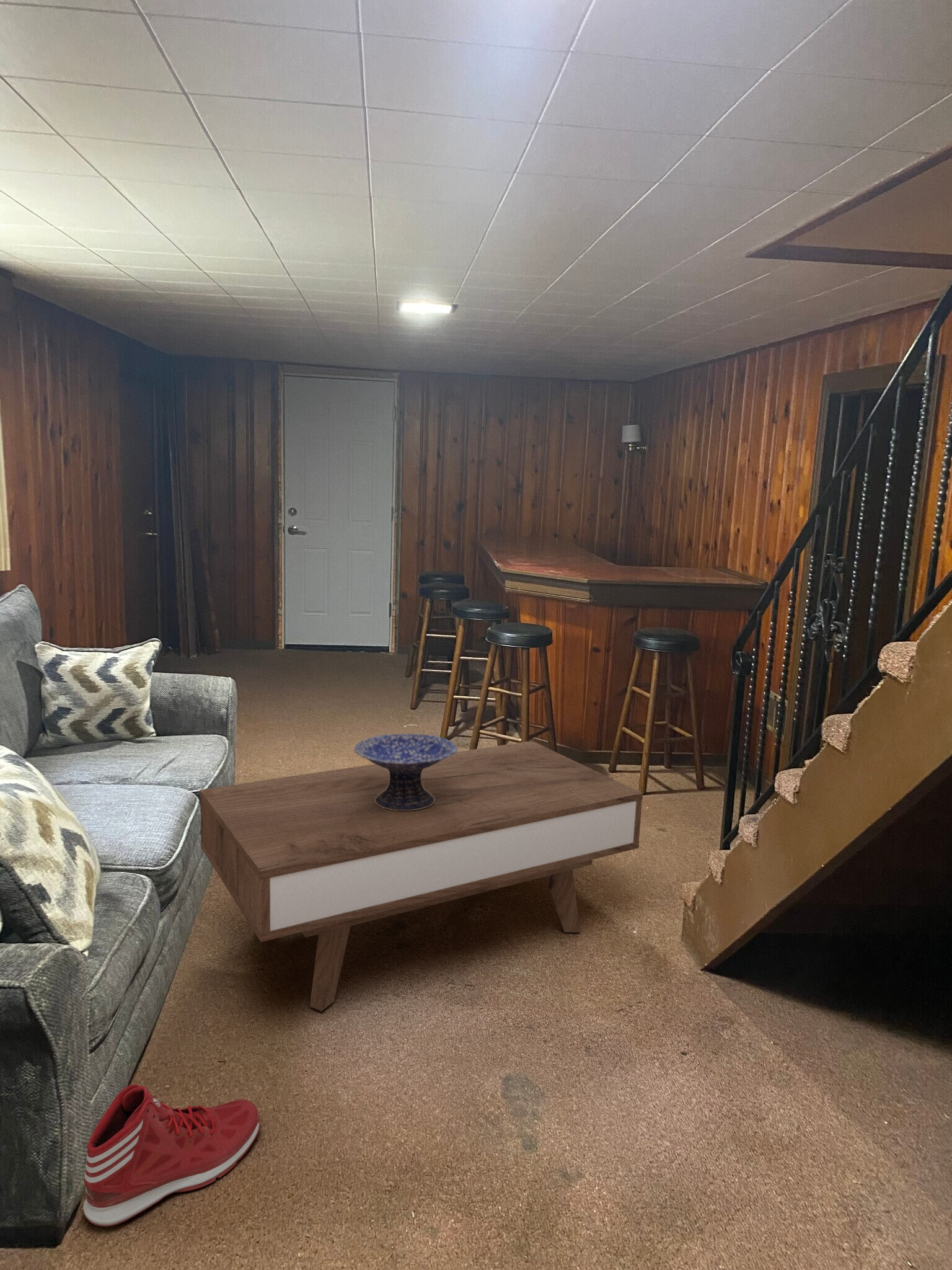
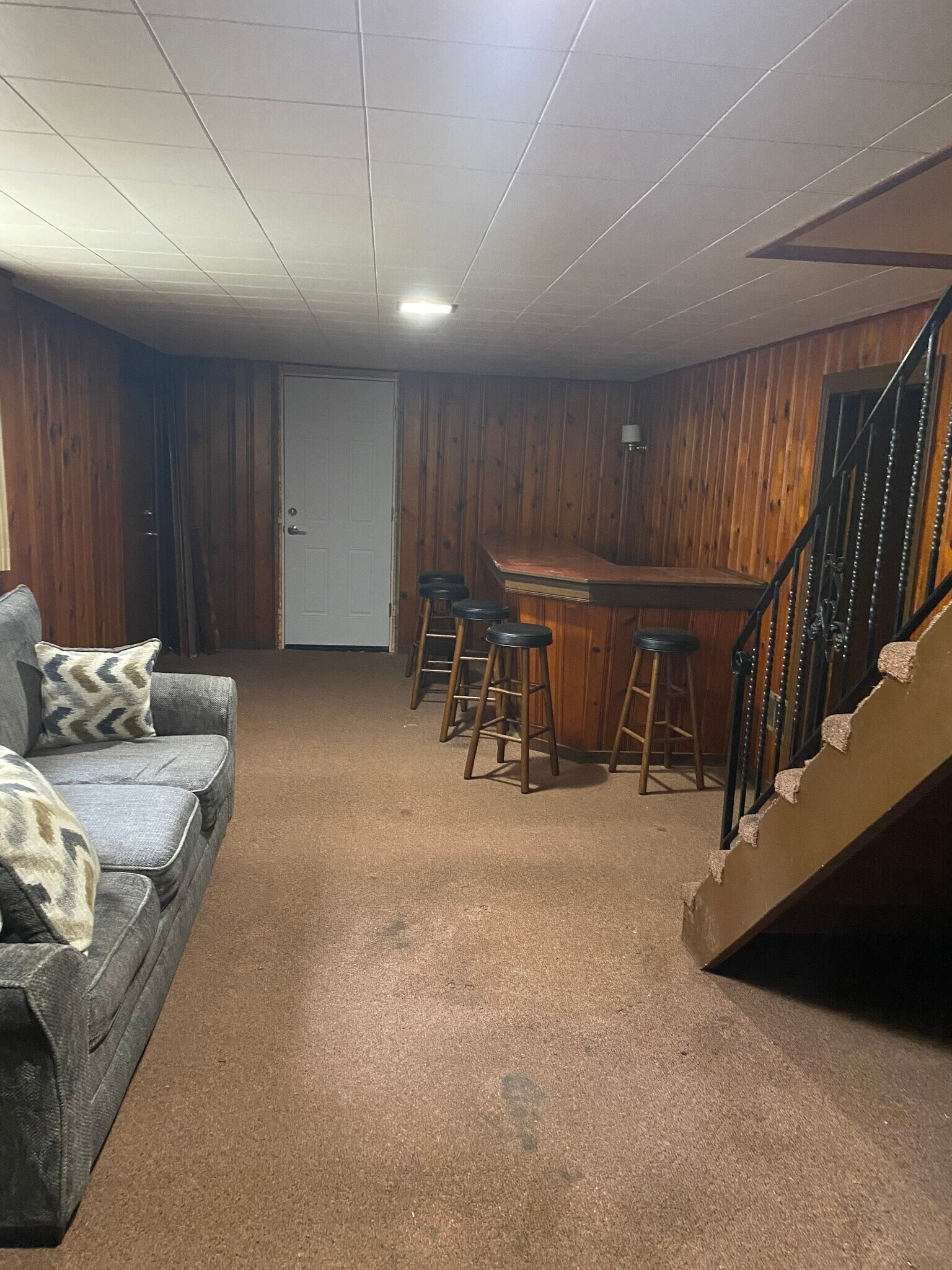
- coffee table [199,740,643,1012]
- sneaker [82,1083,261,1227]
- decorative bowl [353,733,458,810]
